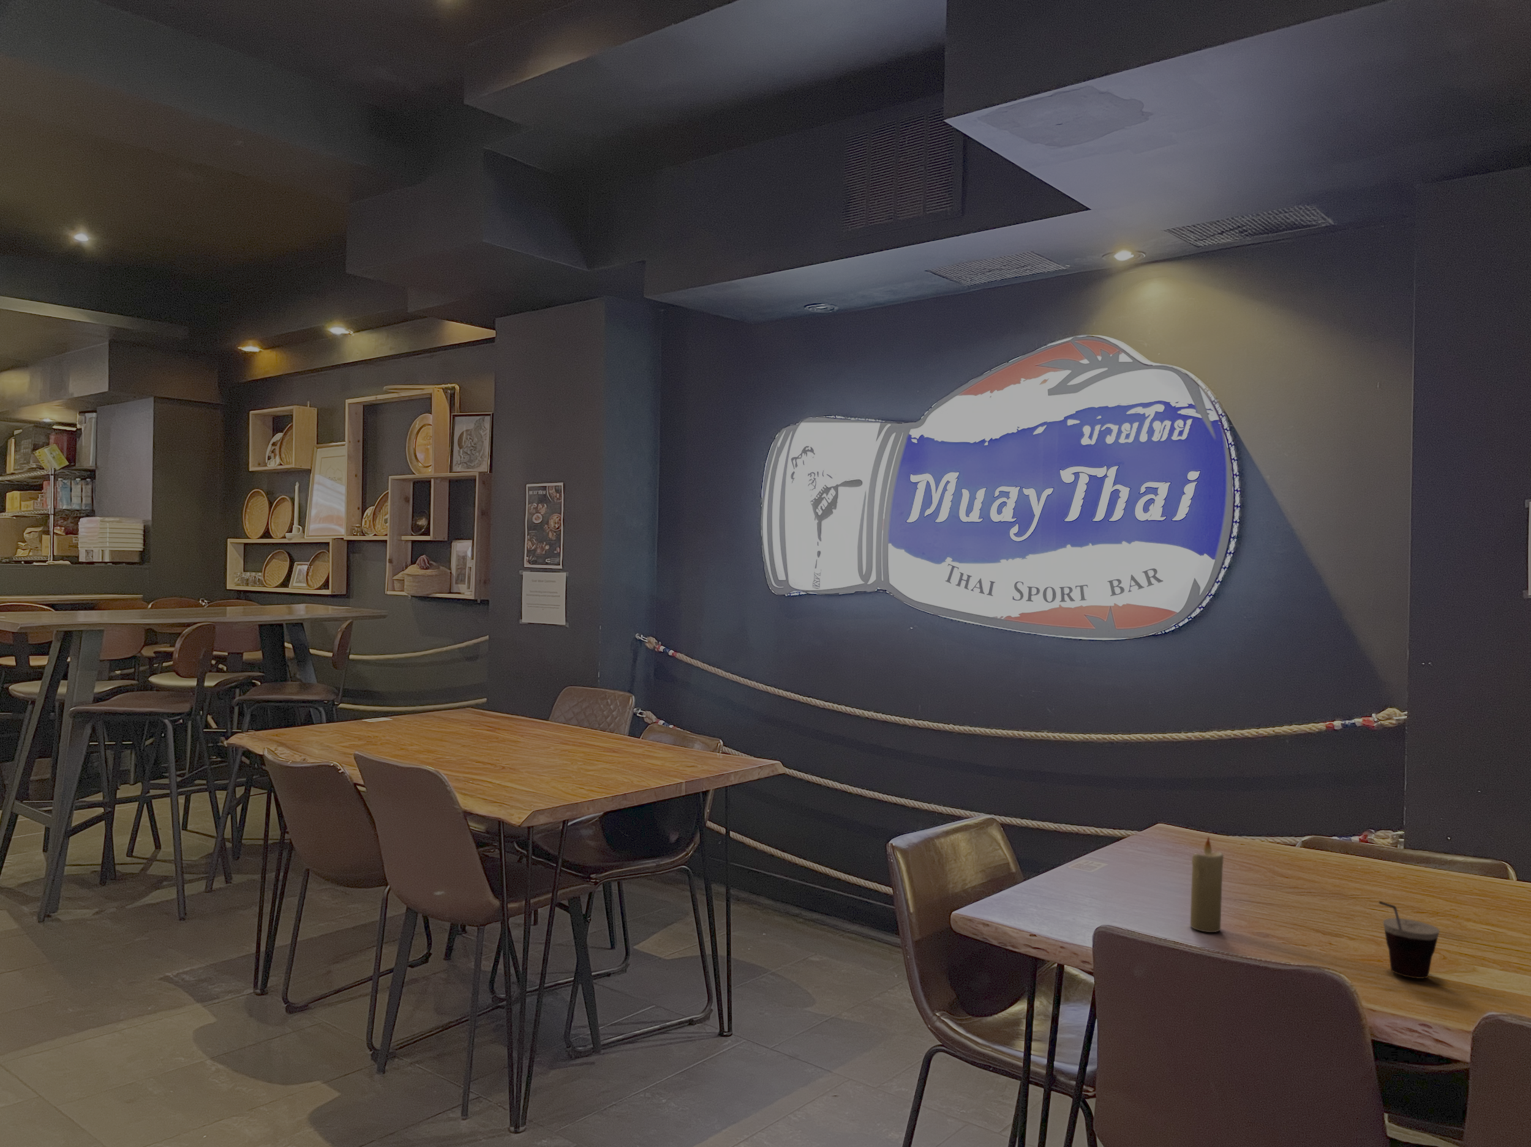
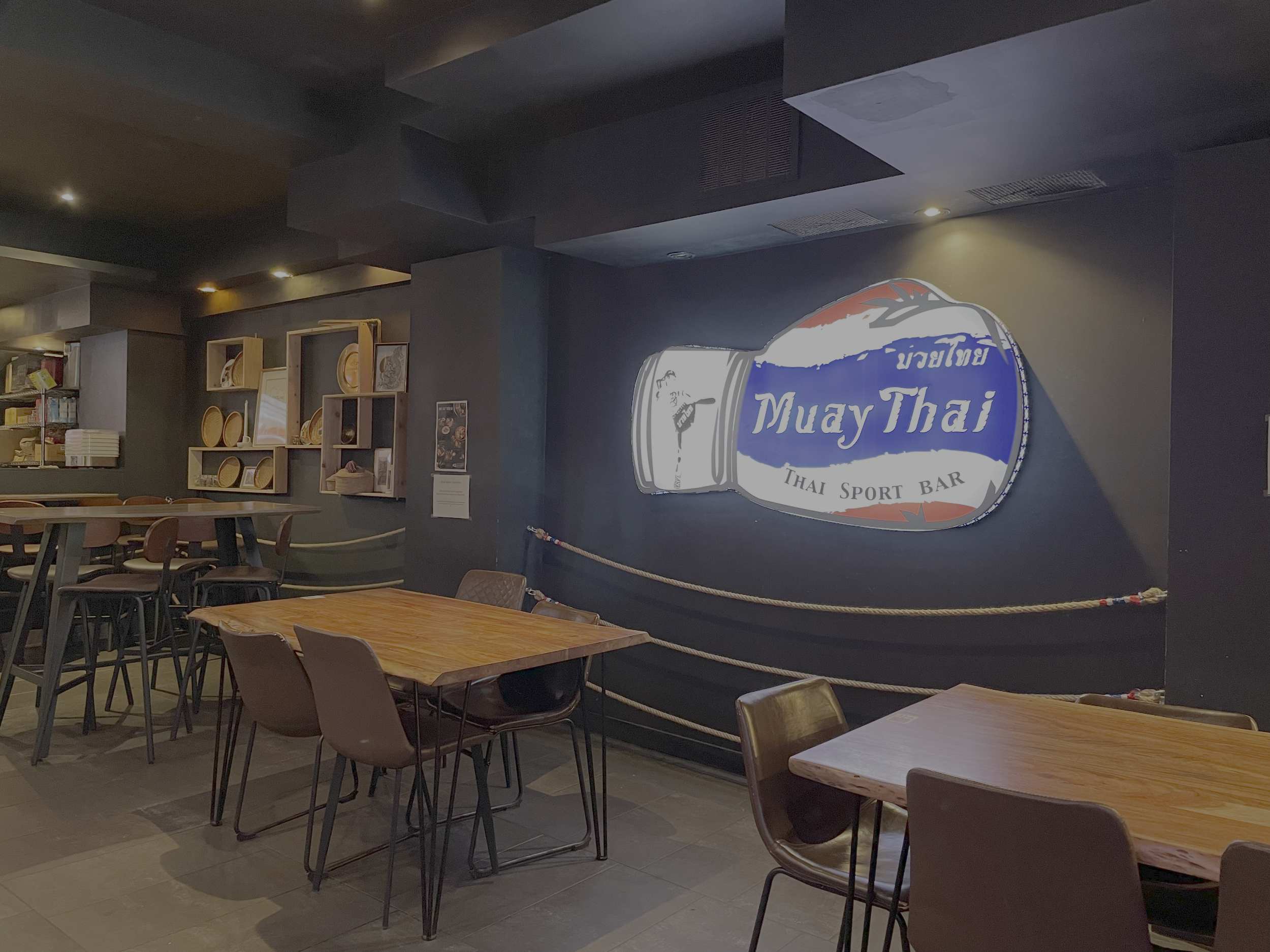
- candle [1190,836,1224,933]
- cup [1379,900,1441,980]
